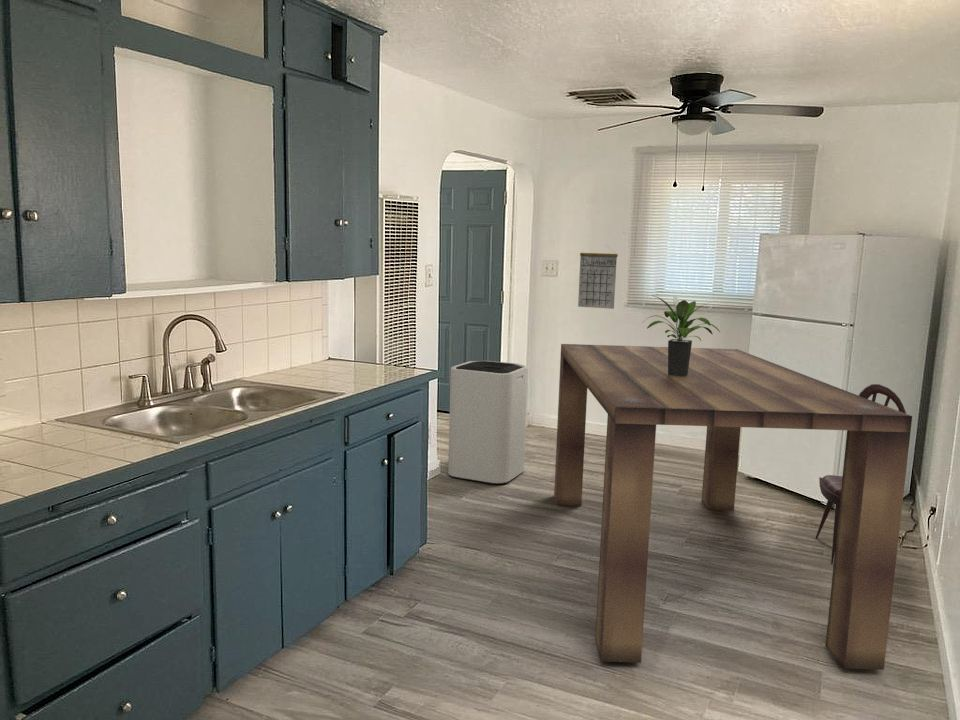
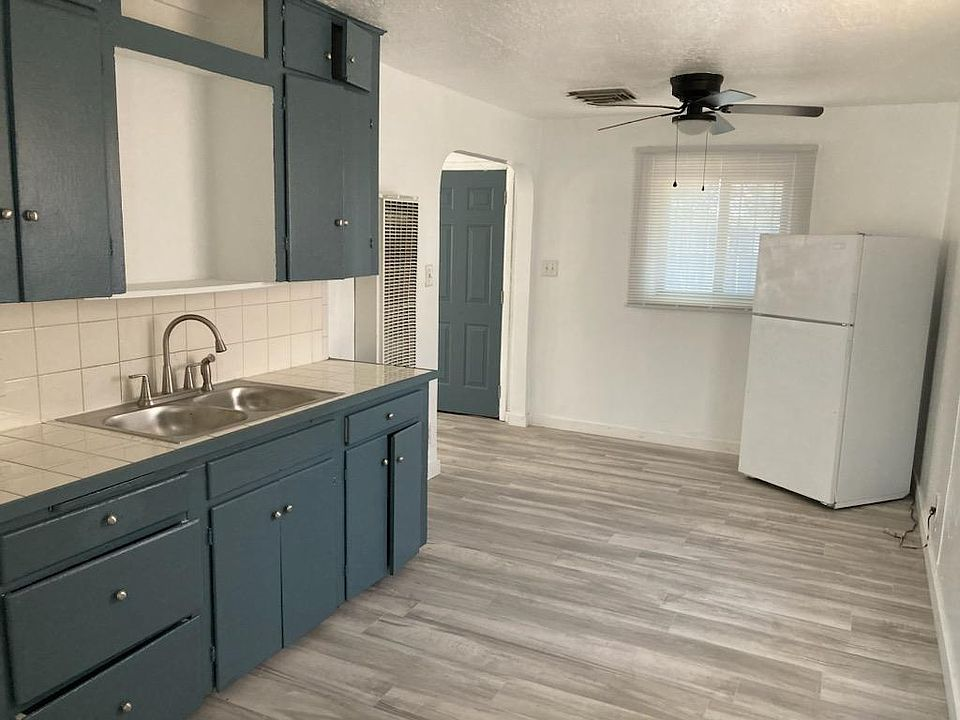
- dining table [553,343,913,671]
- potted plant [641,294,721,377]
- trash can [447,360,529,485]
- calendar [577,245,619,310]
- dining chair [815,383,907,565]
